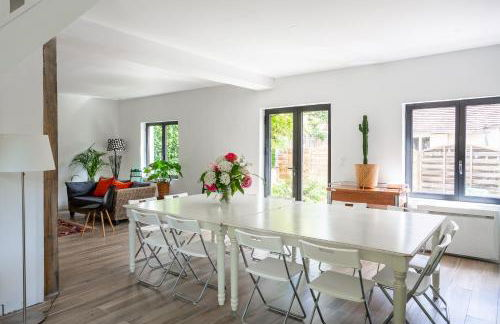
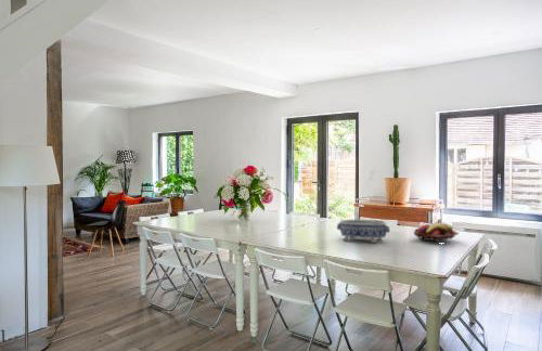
+ fruit basket [413,222,461,243]
+ decorative bowl [336,219,391,244]
